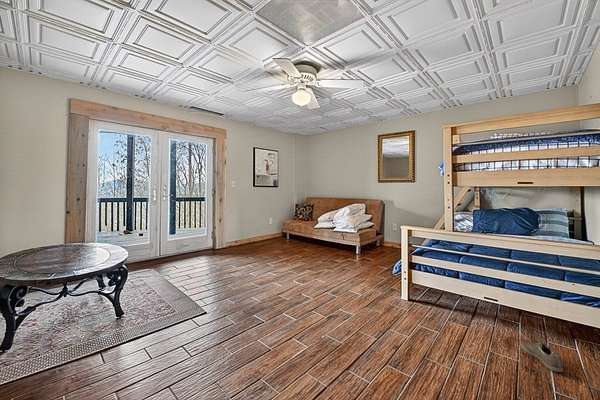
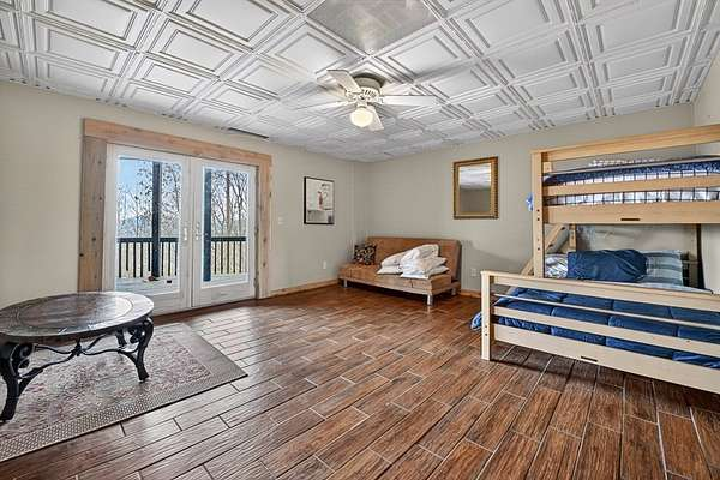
- sneaker [519,339,564,373]
